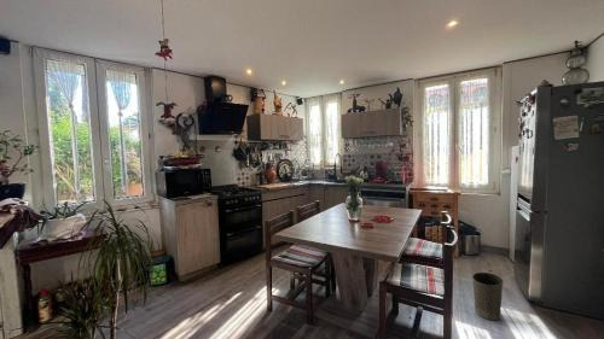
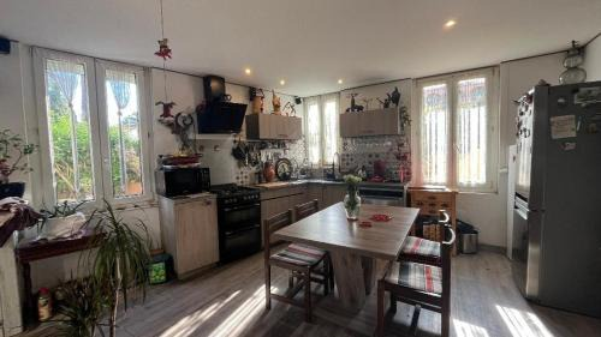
- waste basket [471,271,505,321]
